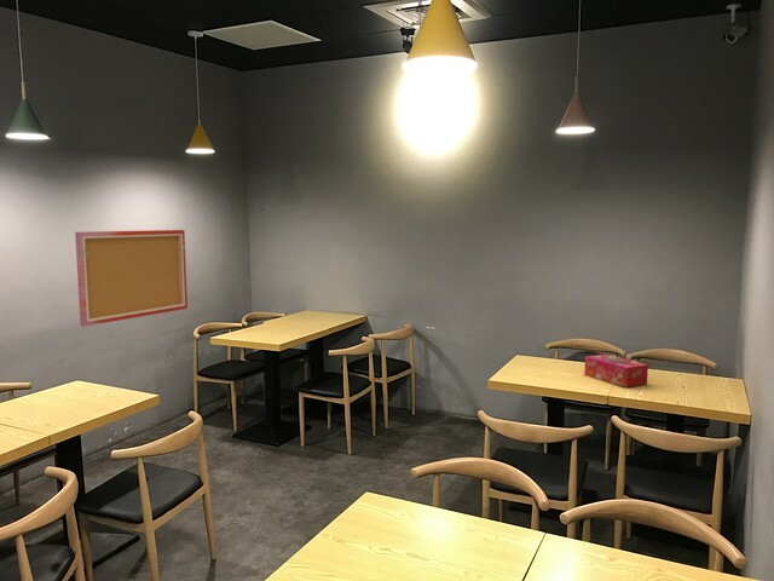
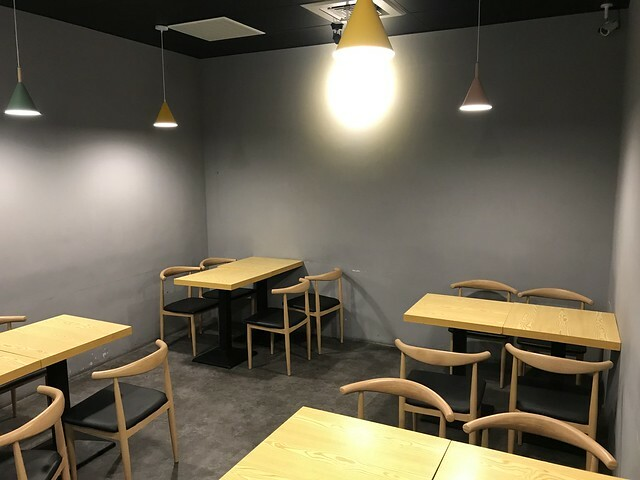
- wall art [74,229,189,327]
- tissue box [583,353,649,389]
